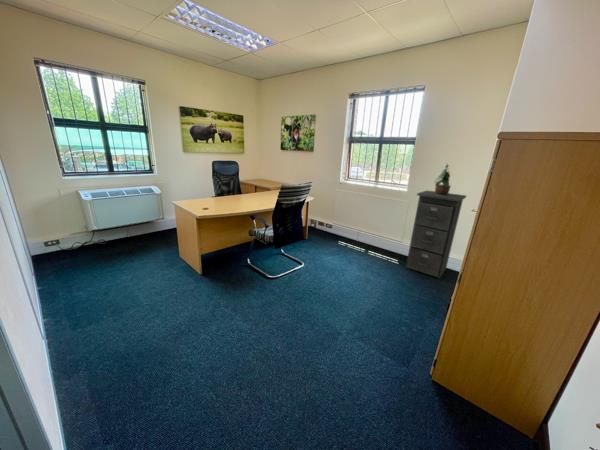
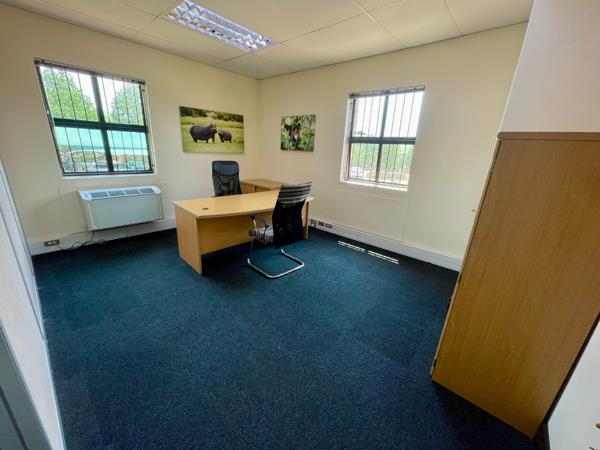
- filing cabinet [405,189,467,279]
- potted plant [433,162,452,195]
